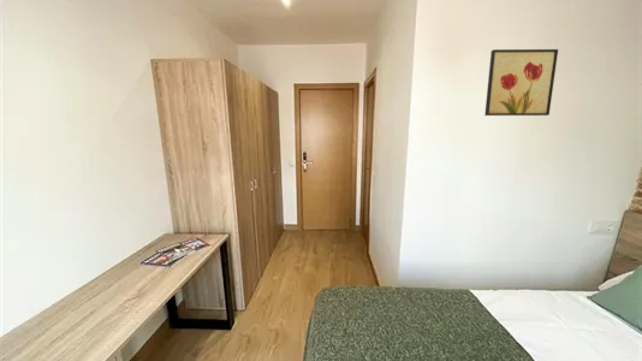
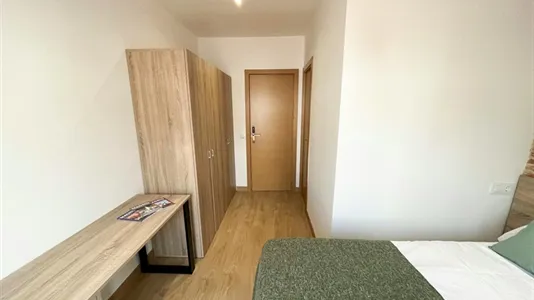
- wall art [483,48,559,117]
